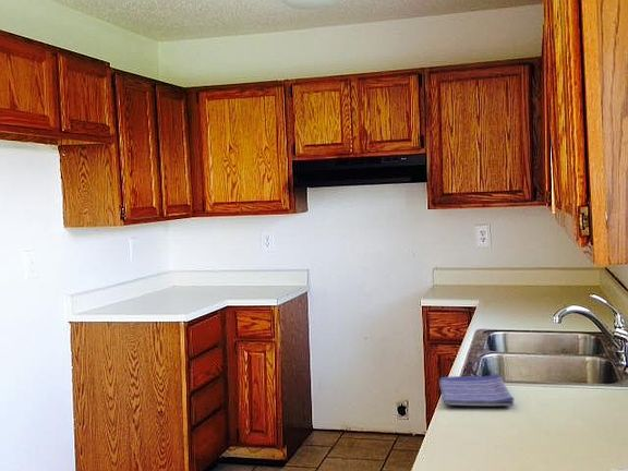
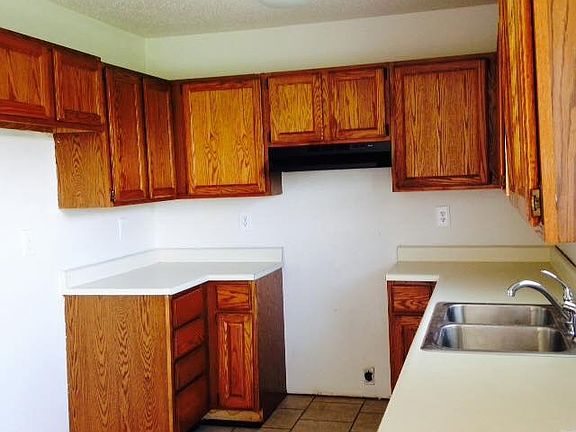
- dish towel [438,373,515,407]
